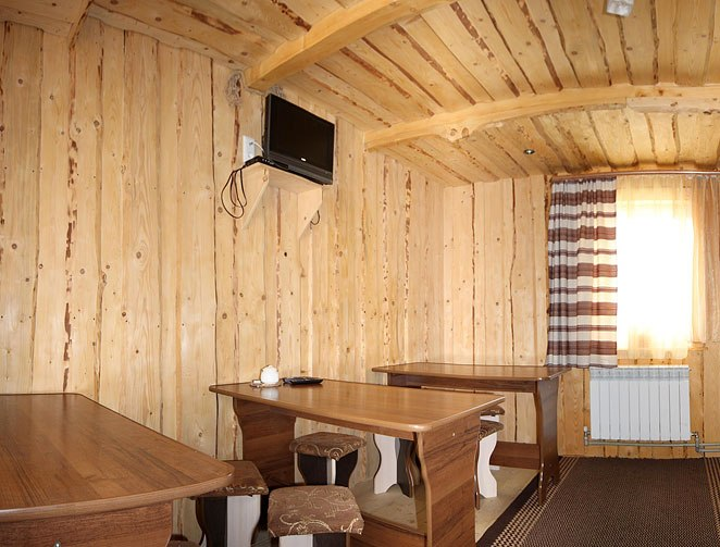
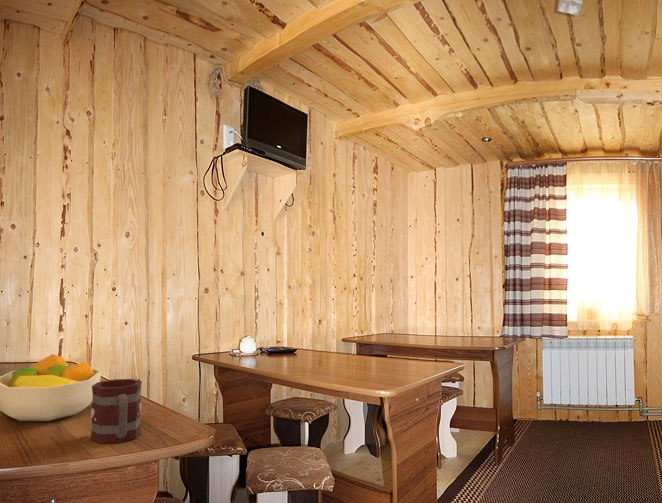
+ fruit bowl [0,353,103,422]
+ mug [89,378,143,445]
